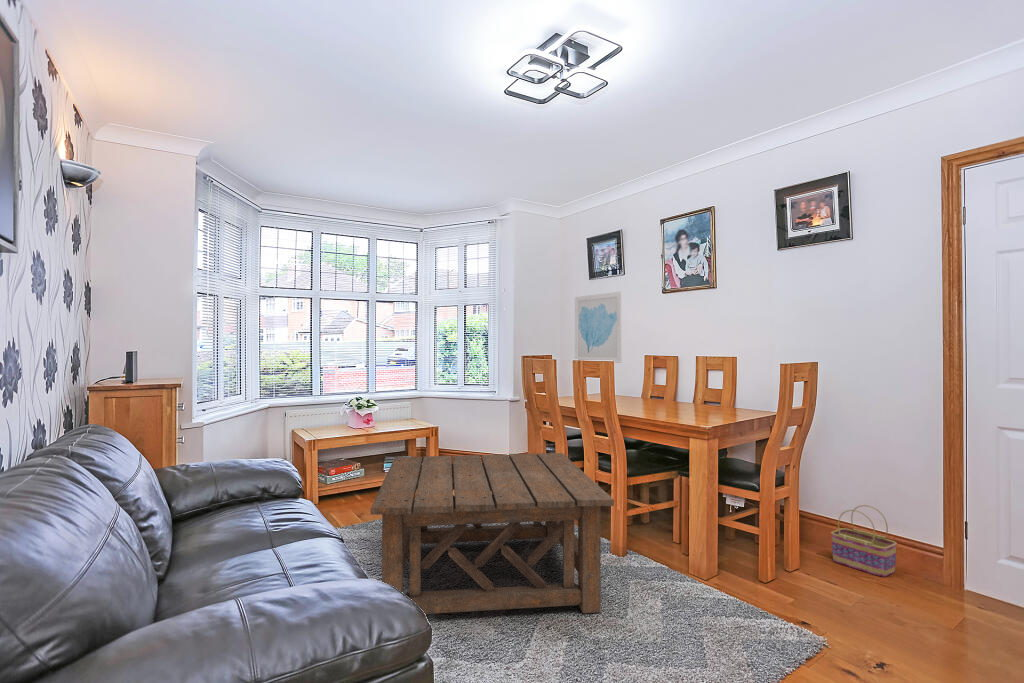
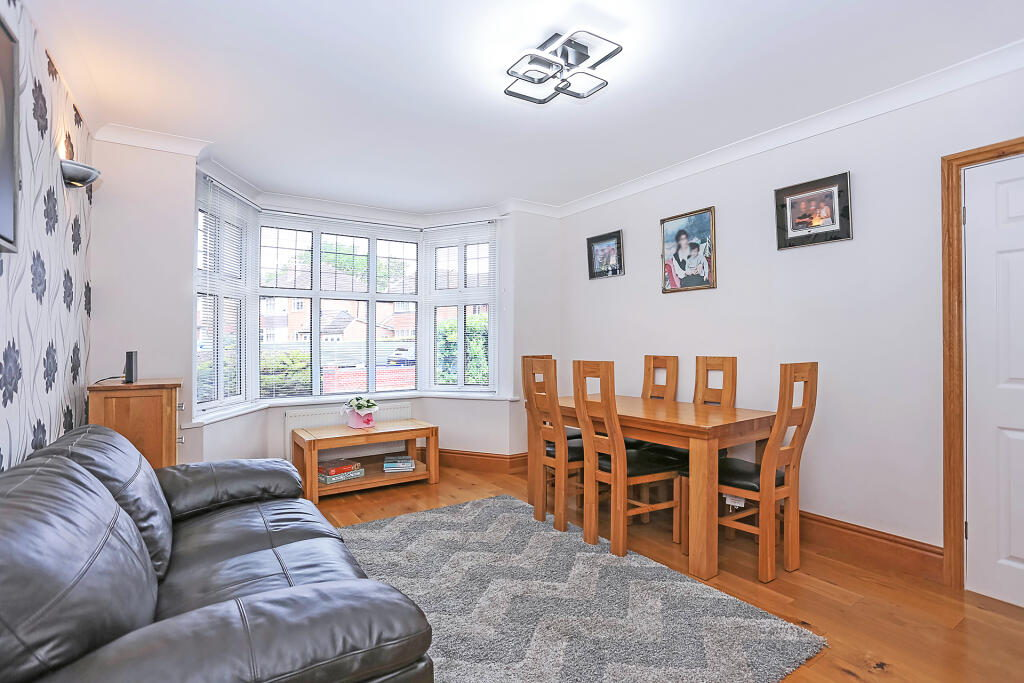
- basket [830,504,898,578]
- wall art [574,290,623,364]
- coffee table [370,452,615,615]
